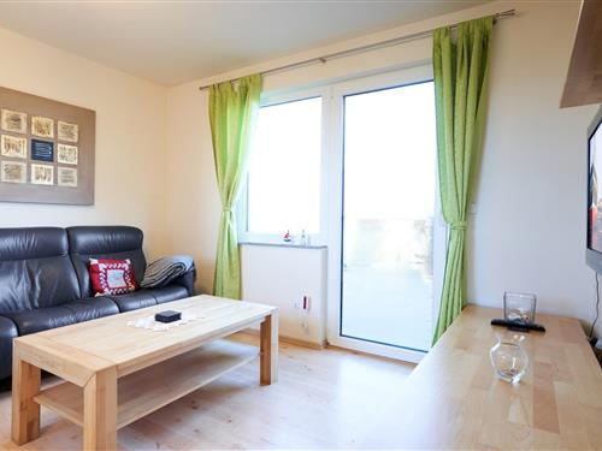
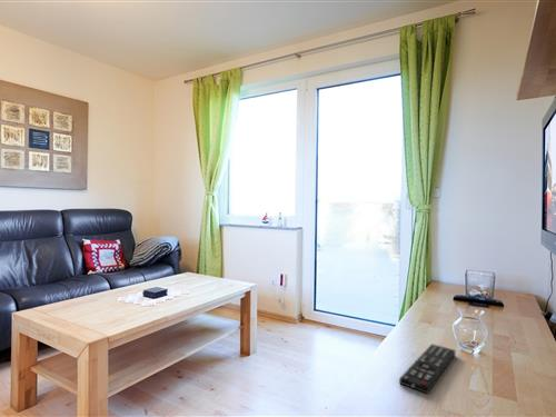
+ remote control [398,342,456,395]
